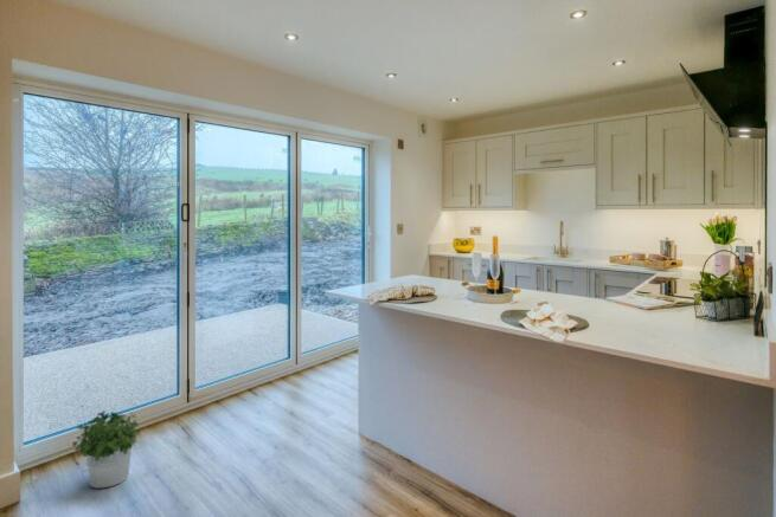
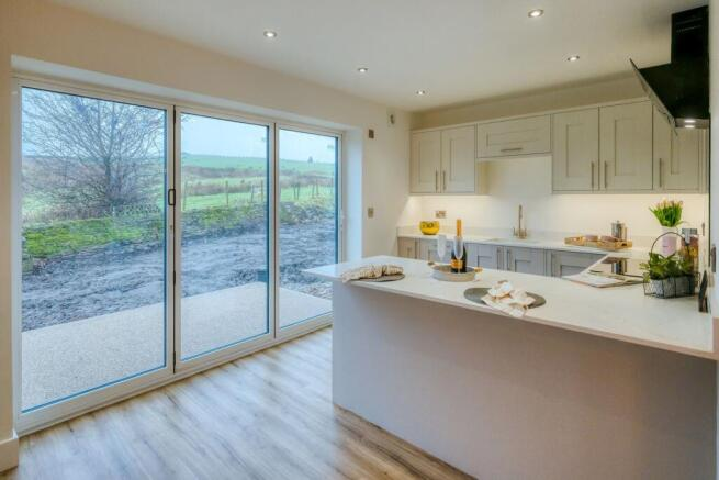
- potted plant [70,409,141,489]
